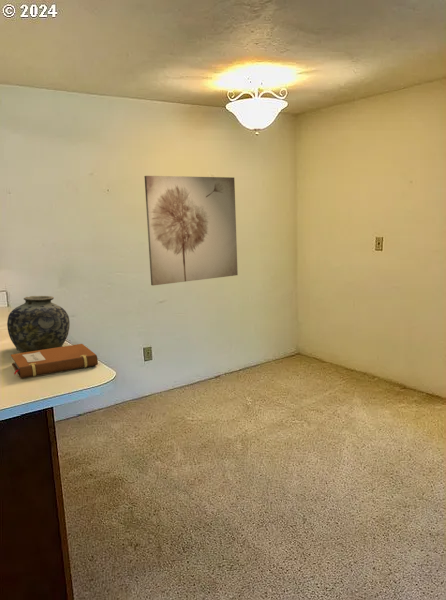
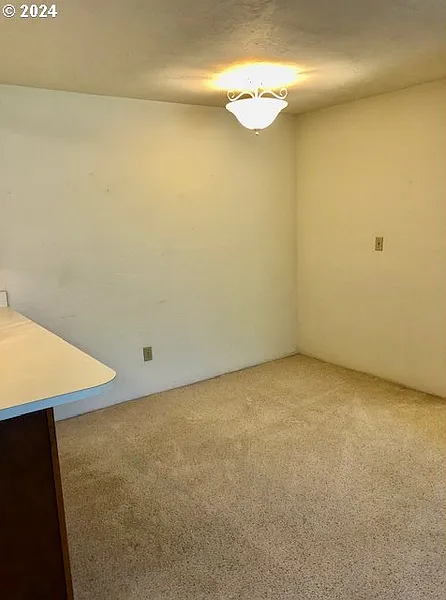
- wall art [144,175,239,286]
- notebook [10,343,99,379]
- vase [6,295,71,352]
